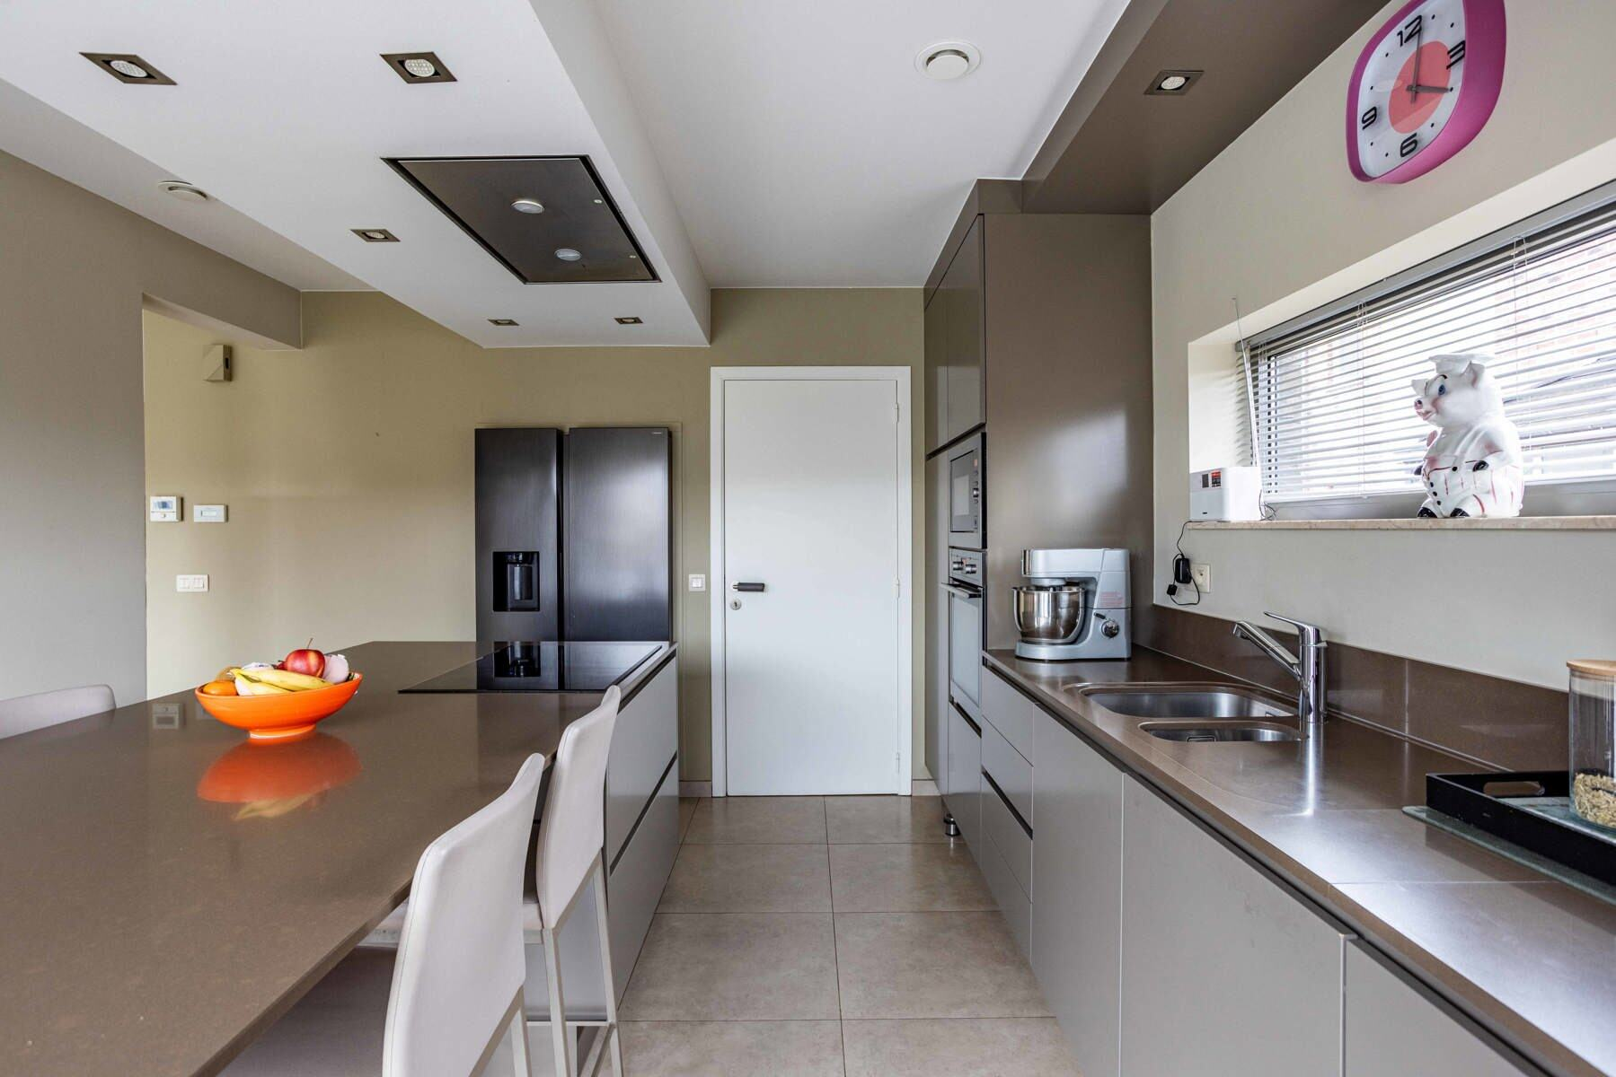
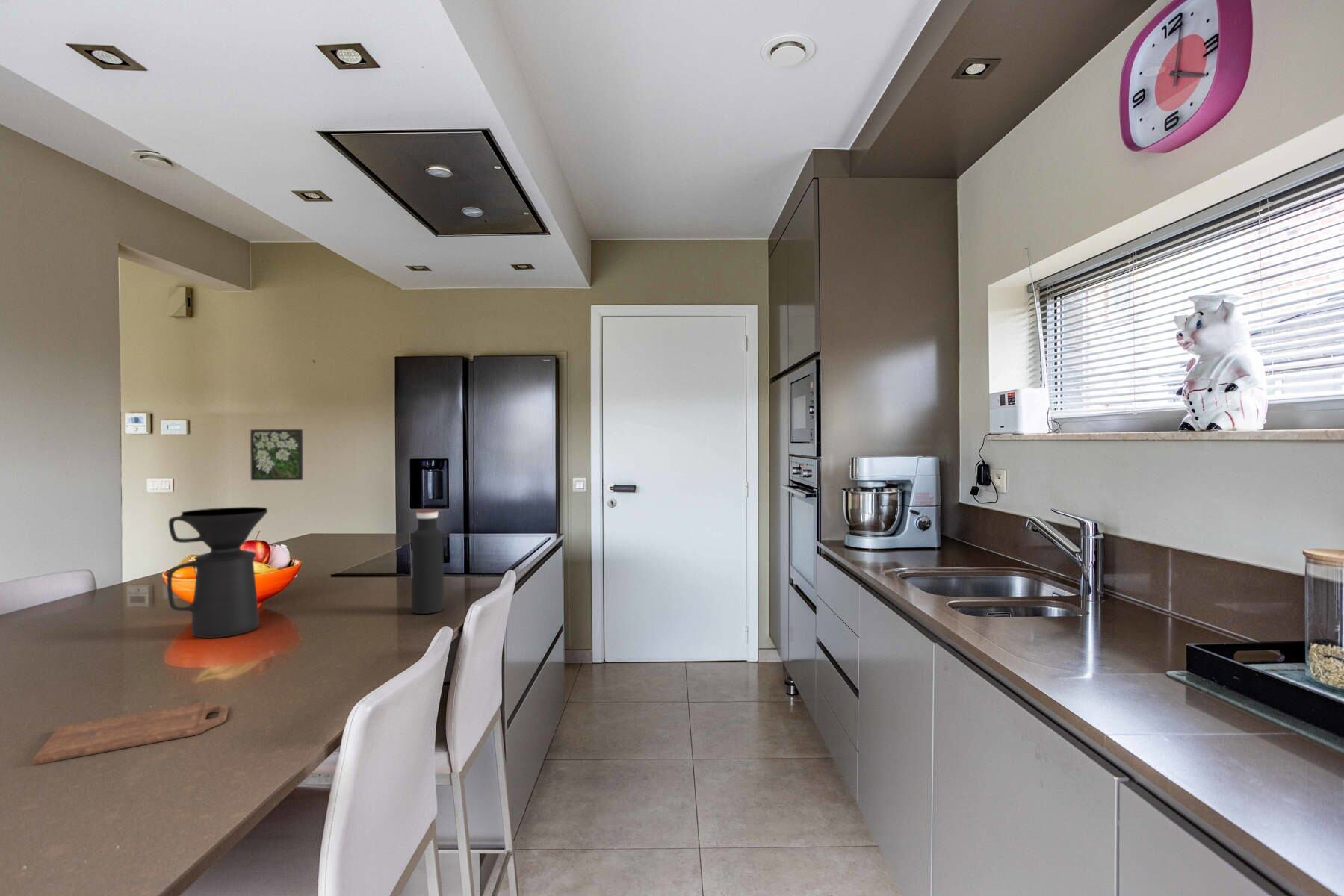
+ water bottle [410,509,445,615]
+ cutting board [32,701,229,765]
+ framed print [250,429,303,481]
+ coffee maker [166,506,269,639]
